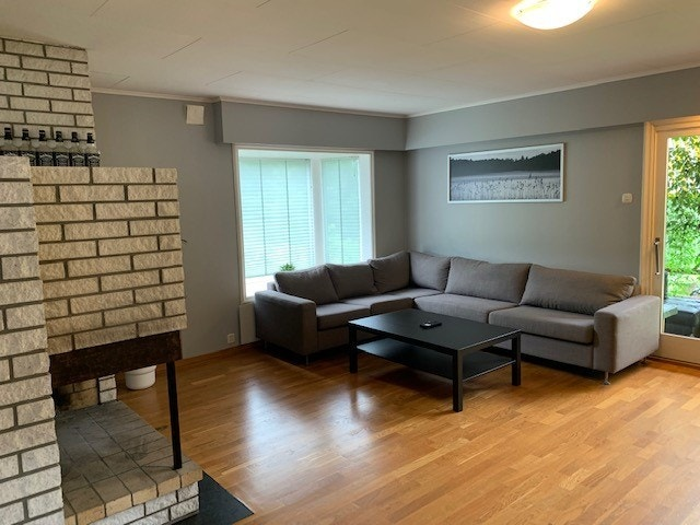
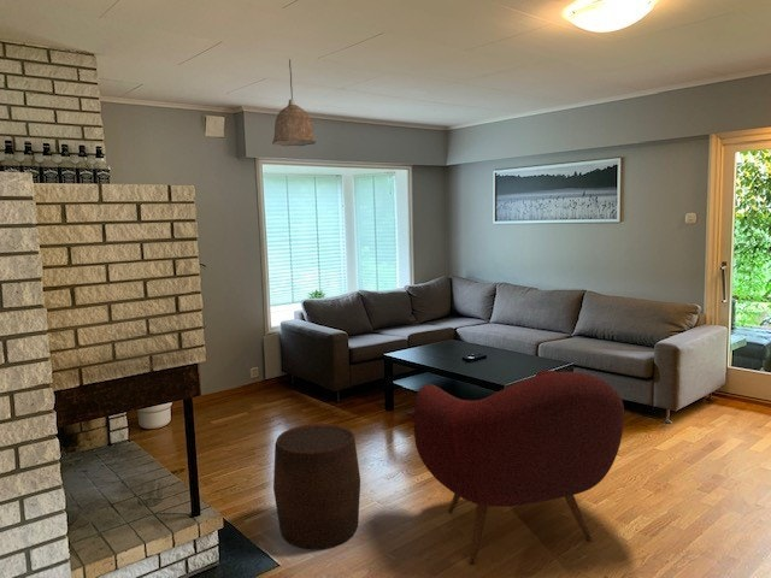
+ pendant lamp [271,58,317,147]
+ stool [272,423,361,550]
+ armchair [413,370,625,566]
